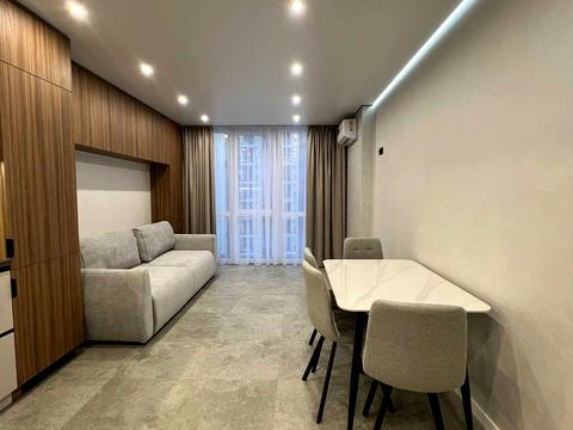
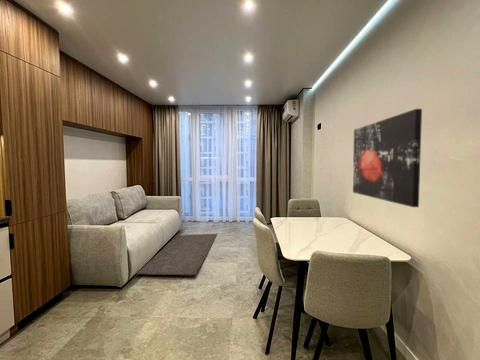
+ wall art [352,108,423,208]
+ rug [135,233,218,276]
